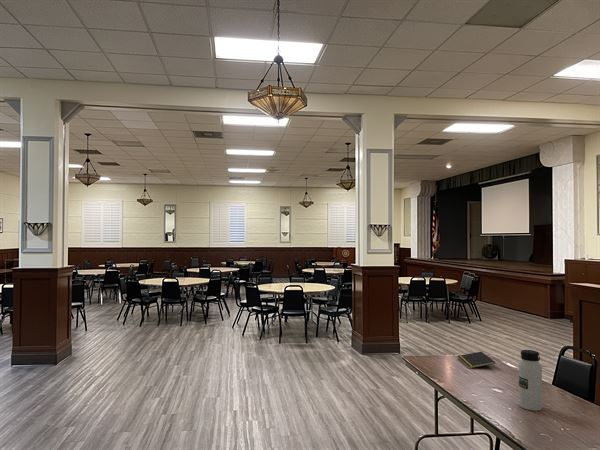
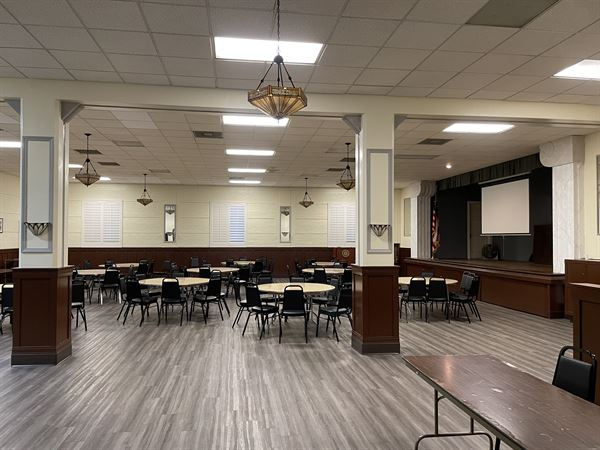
- notepad [457,351,496,369]
- water bottle [518,349,543,412]
